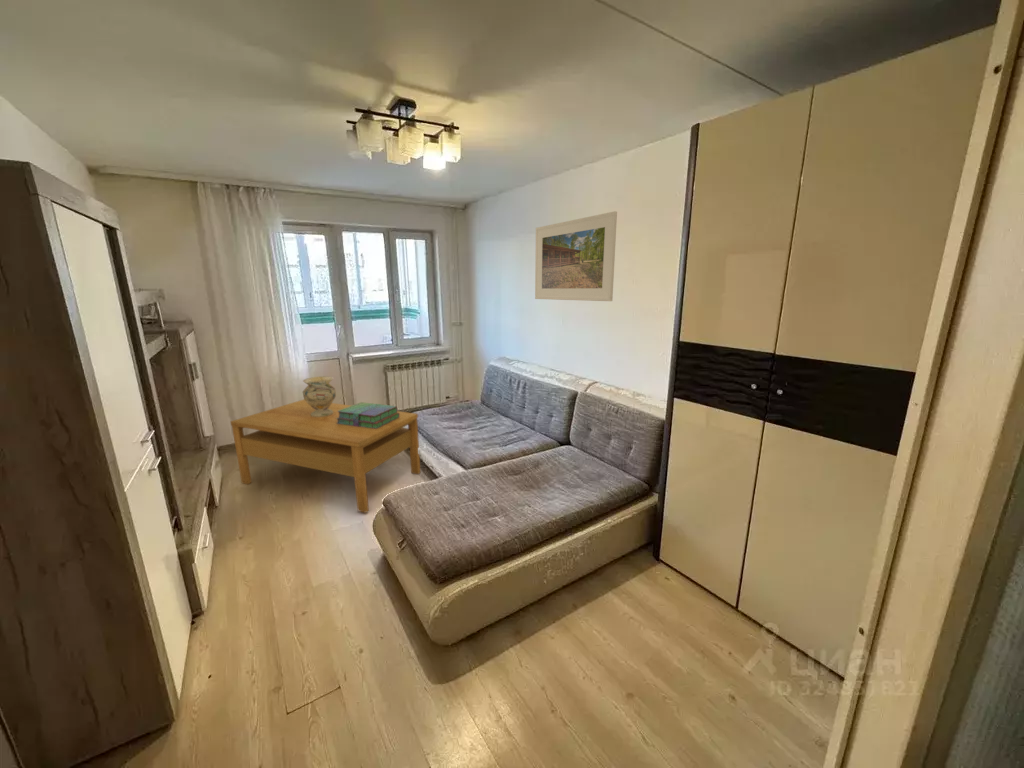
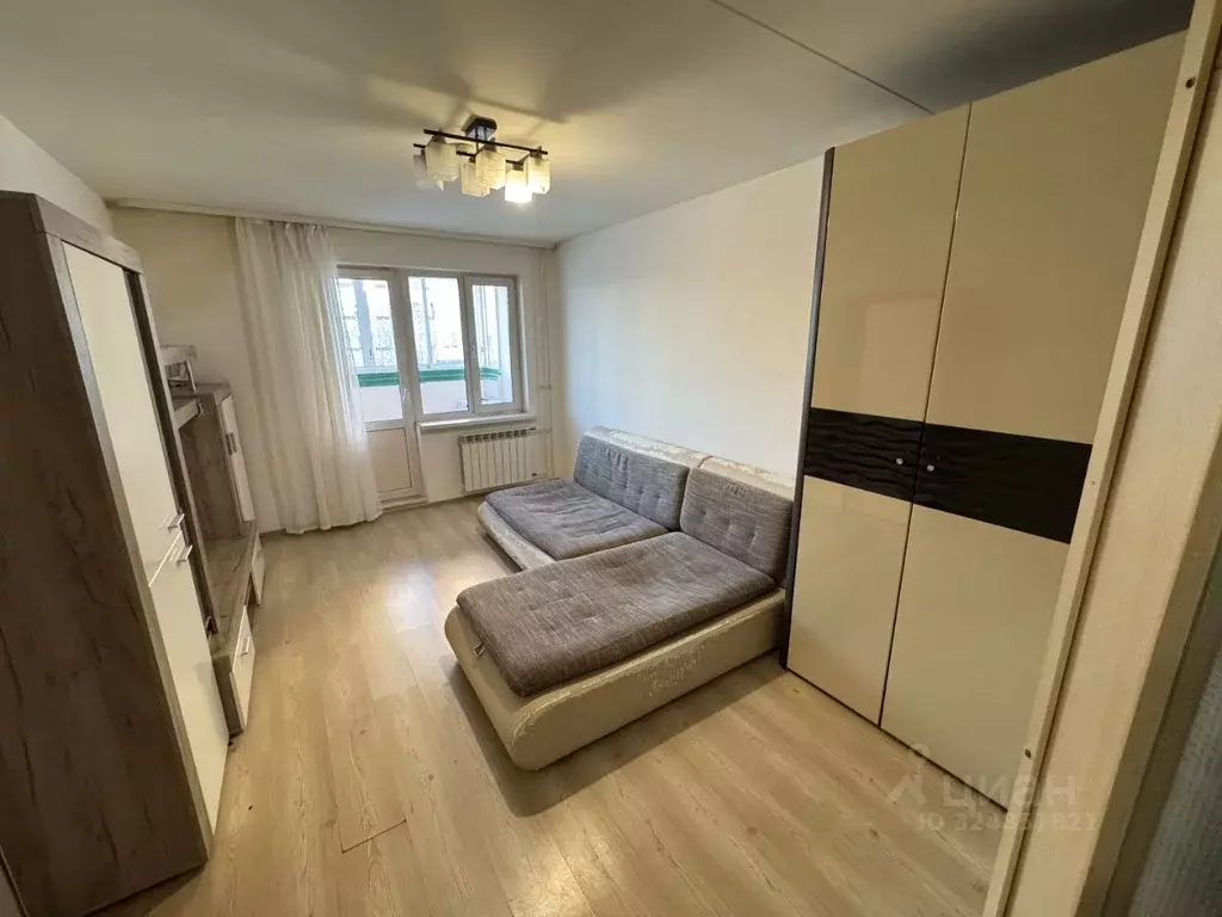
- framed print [534,210,618,302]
- stack of books [336,401,400,429]
- decorative vase [302,376,337,417]
- coffee table [230,398,421,514]
